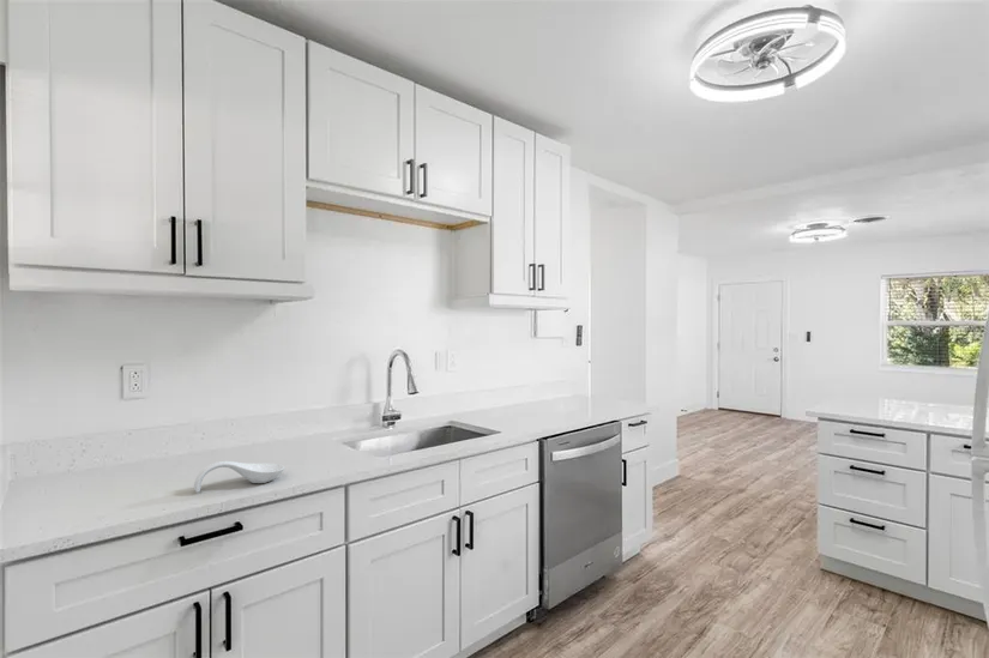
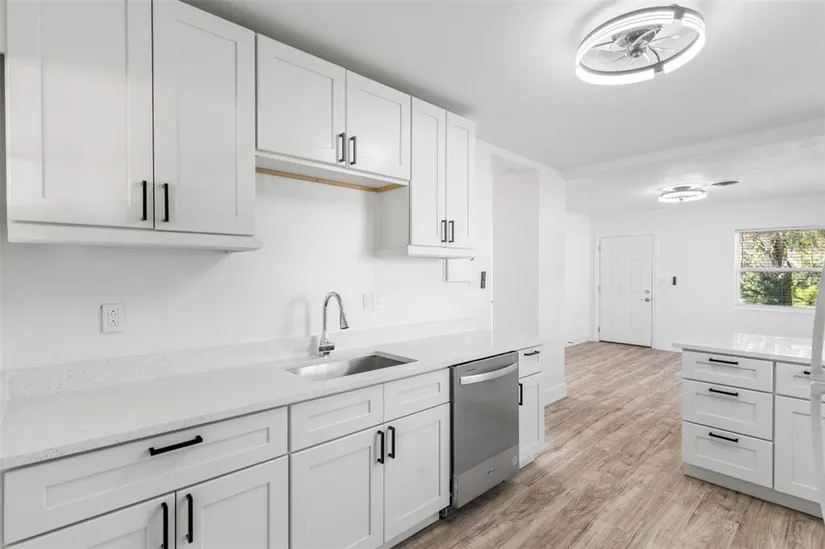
- spoon rest [193,460,285,494]
